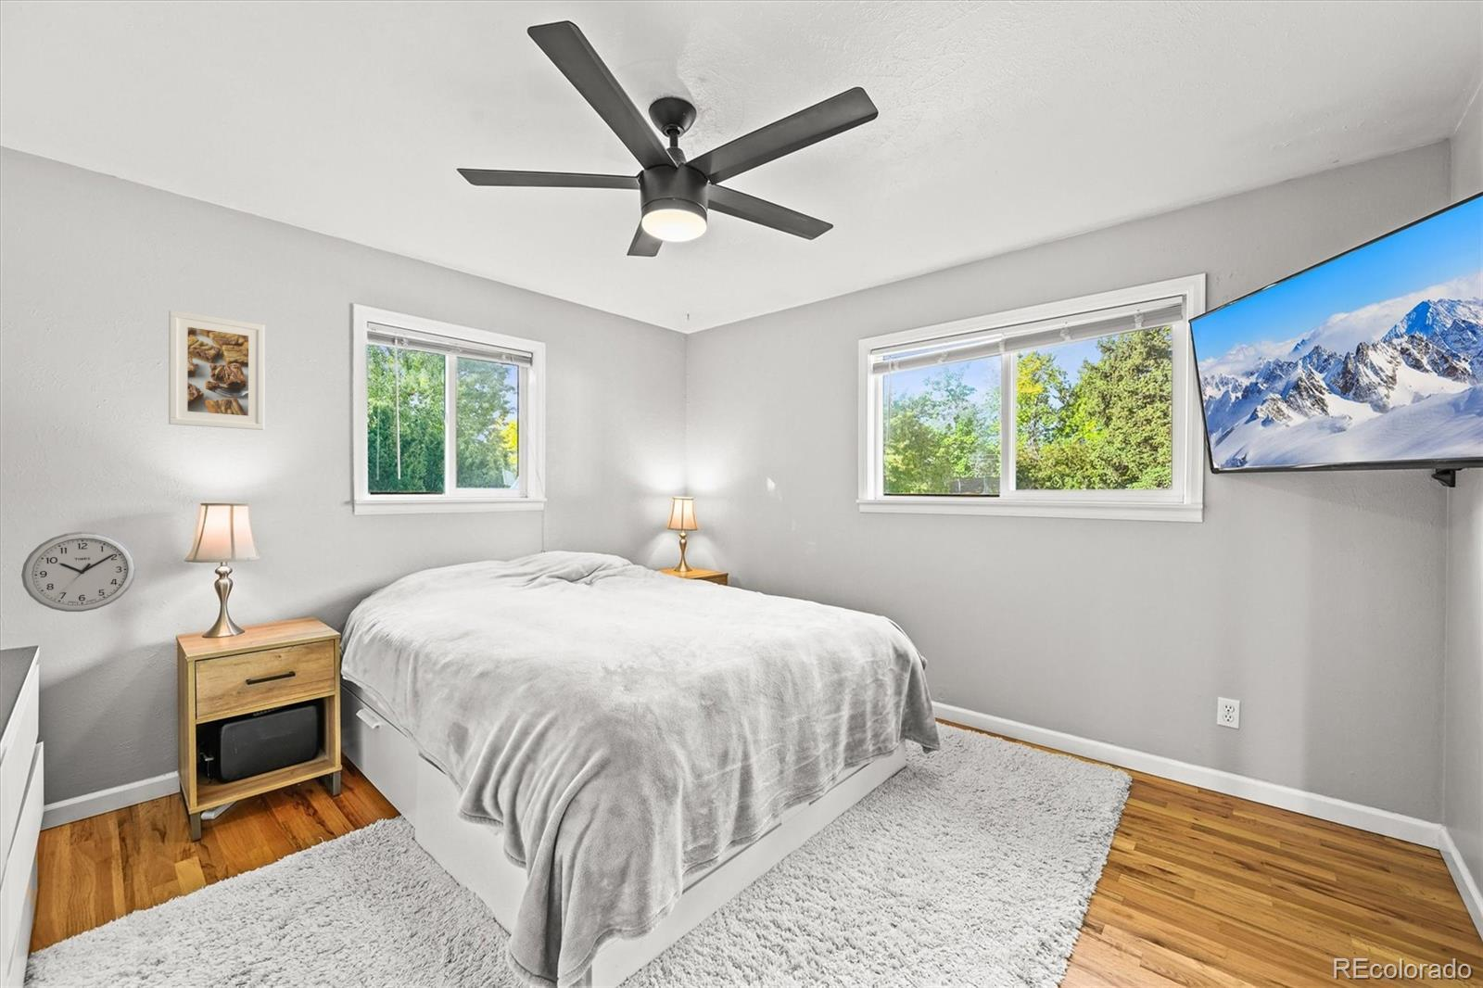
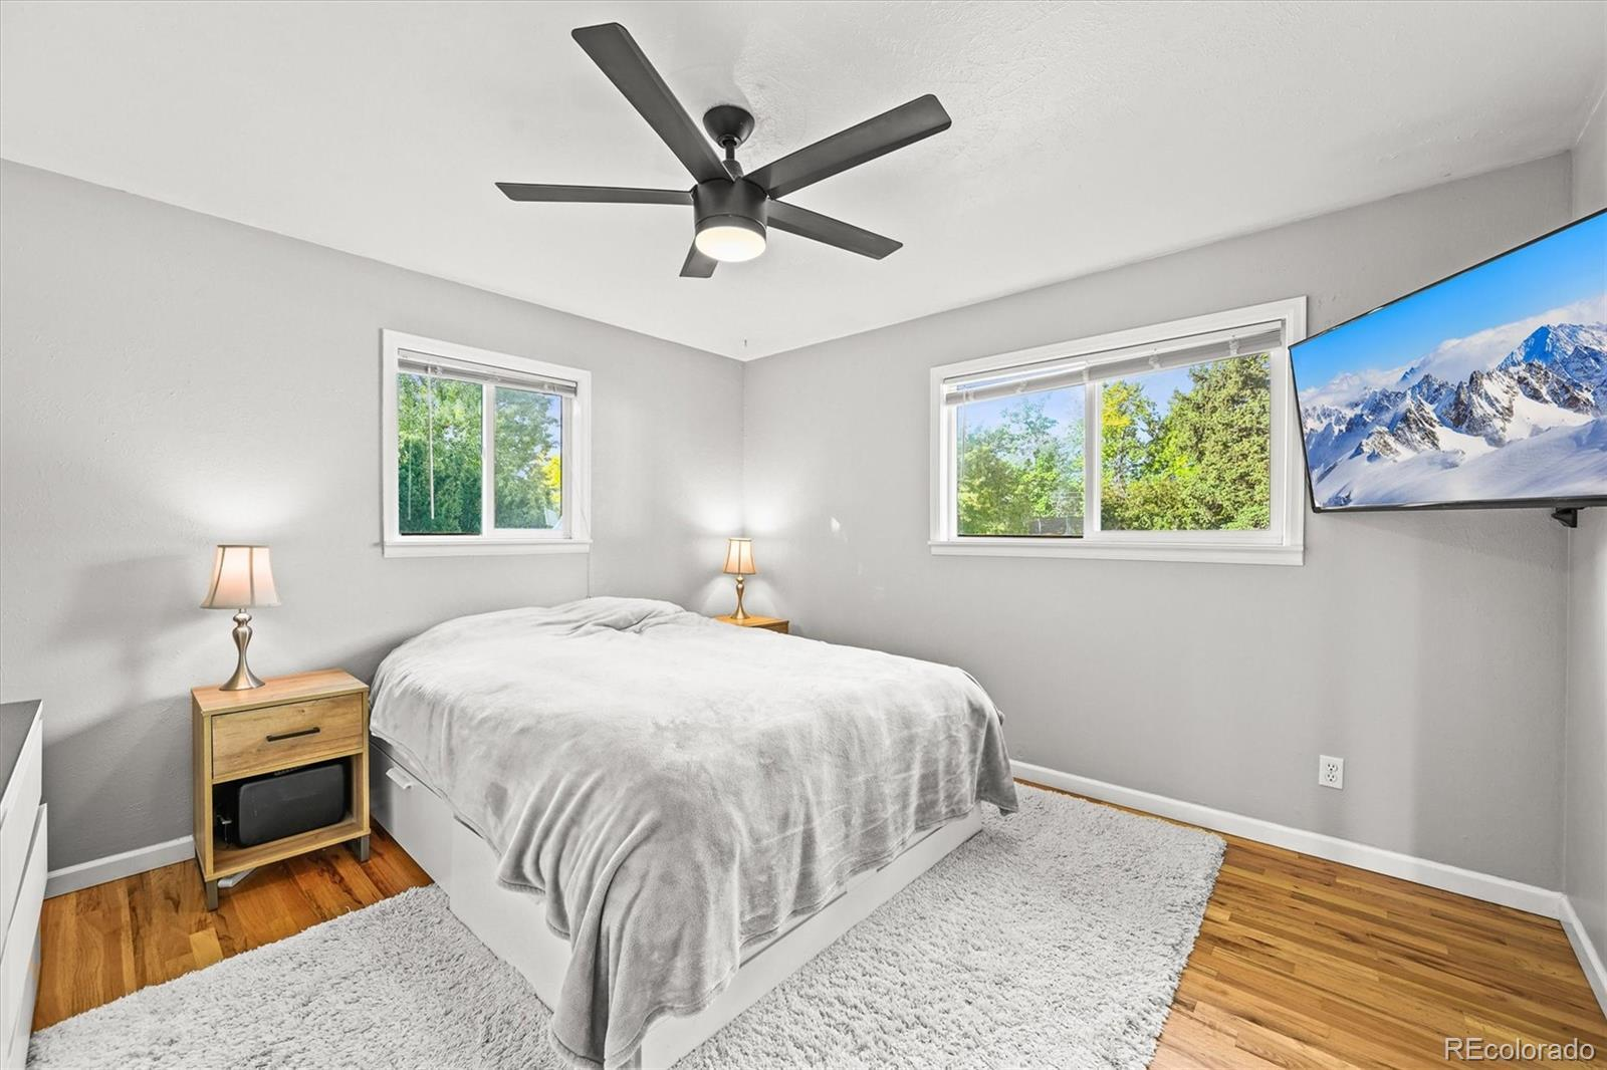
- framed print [168,310,266,431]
- wall clock [20,530,137,613]
